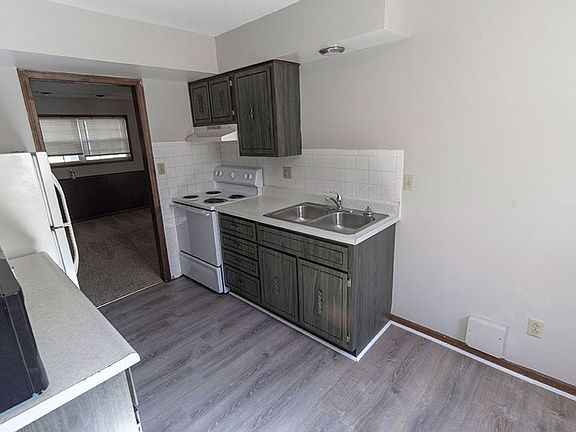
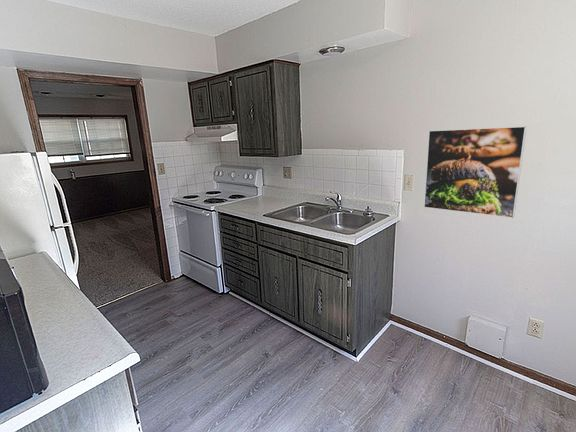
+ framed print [423,125,528,219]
